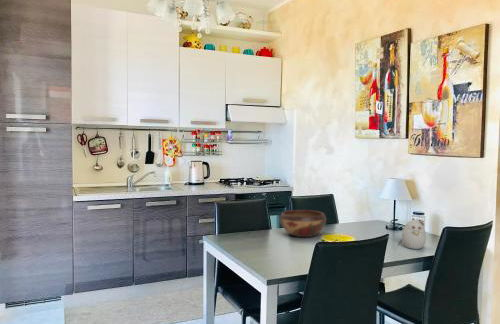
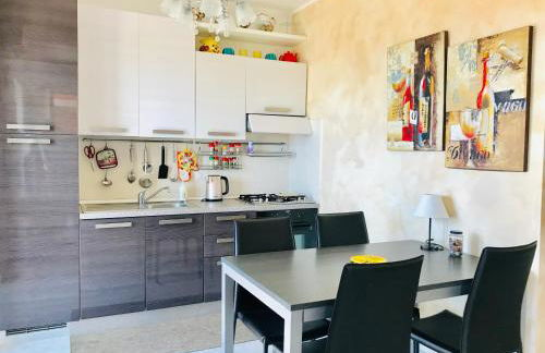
- decorative bowl [279,209,327,238]
- decorative egg [401,219,427,250]
